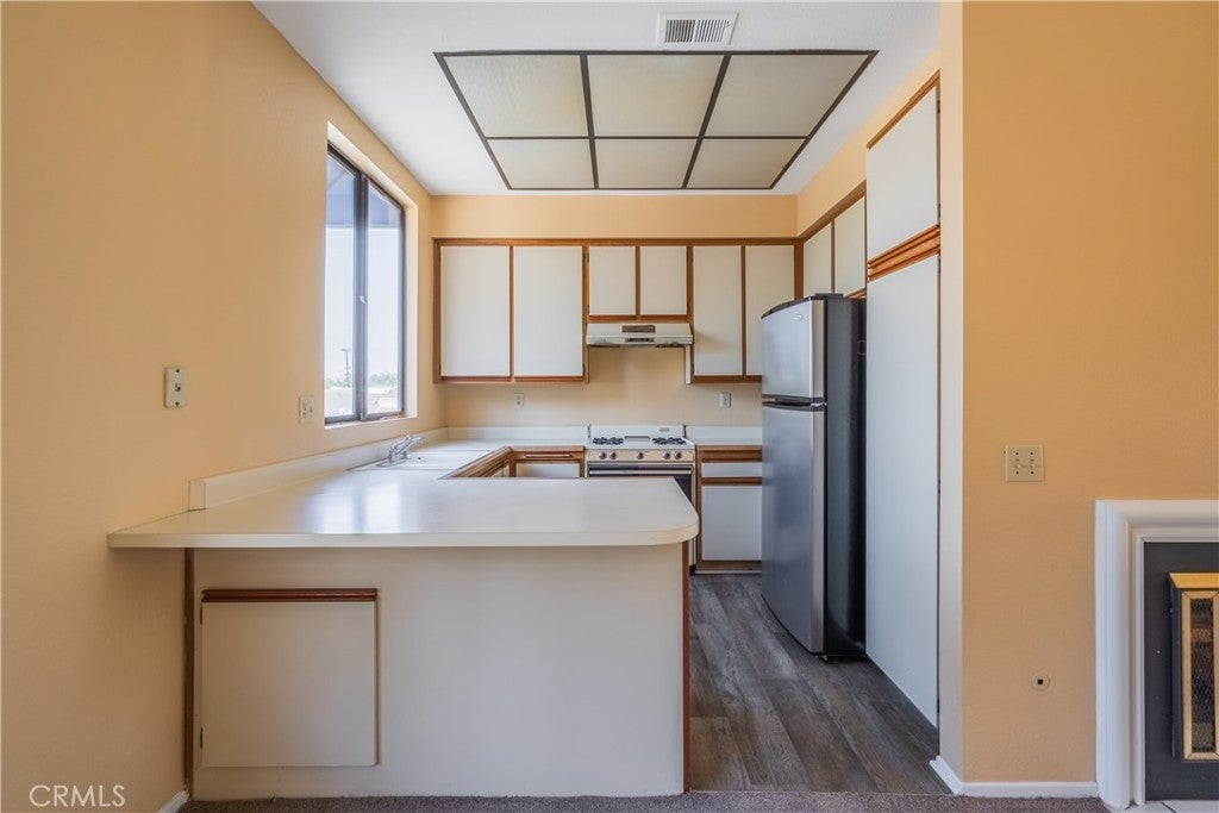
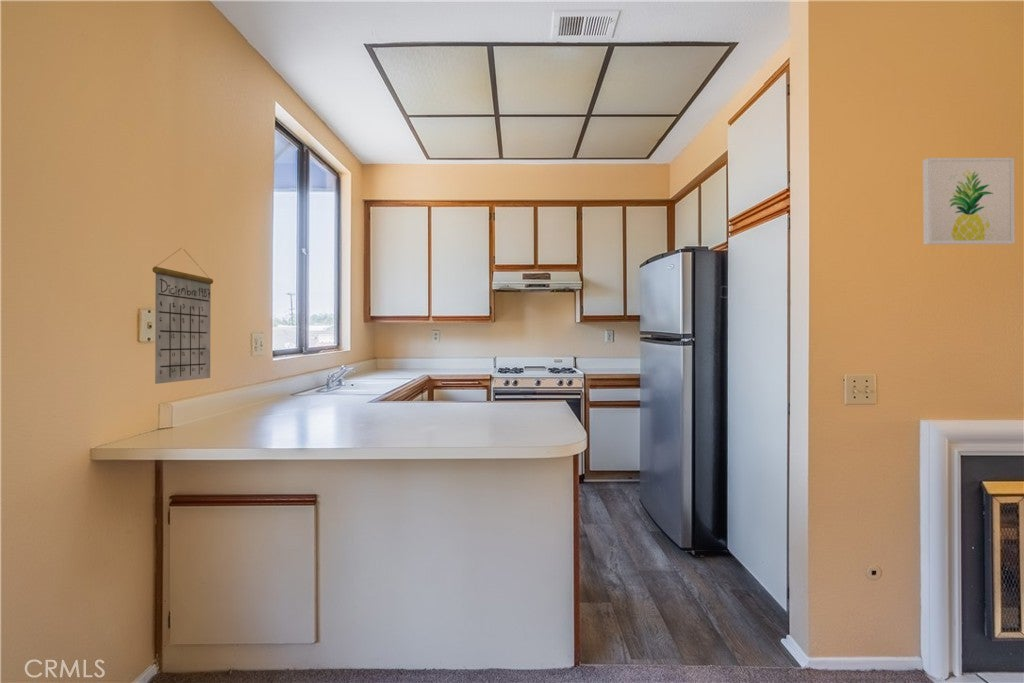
+ wall art [922,157,1016,246]
+ calendar [152,248,214,385]
